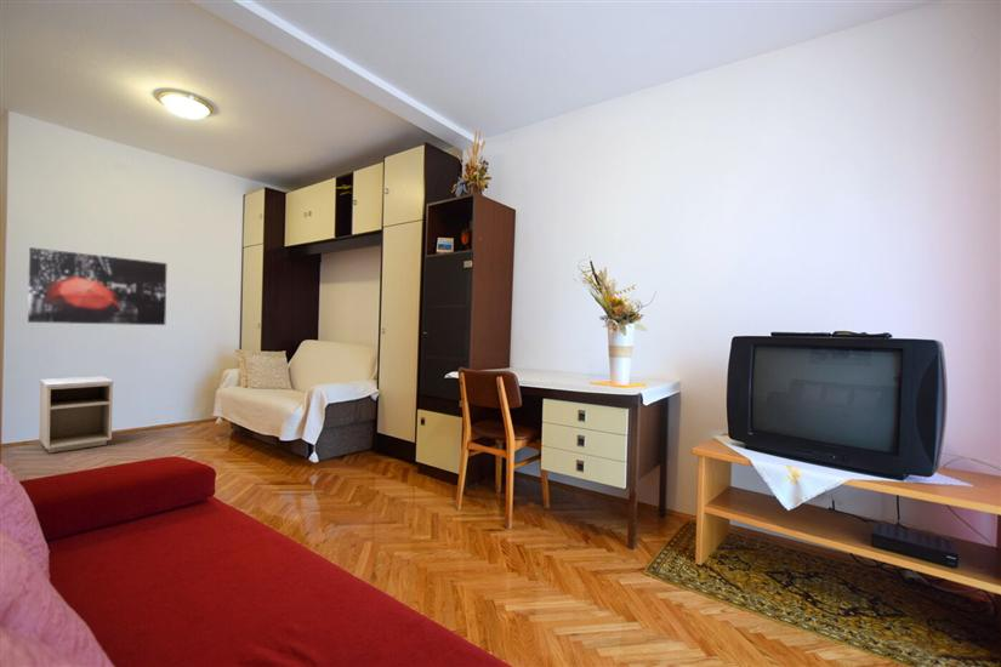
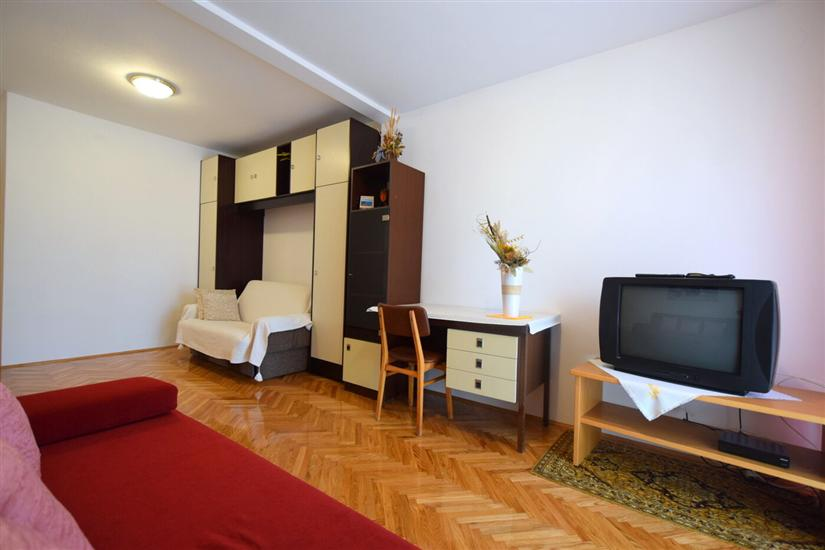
- wall art [27,246,169,326]
- nightstand [38,375,115,454]
